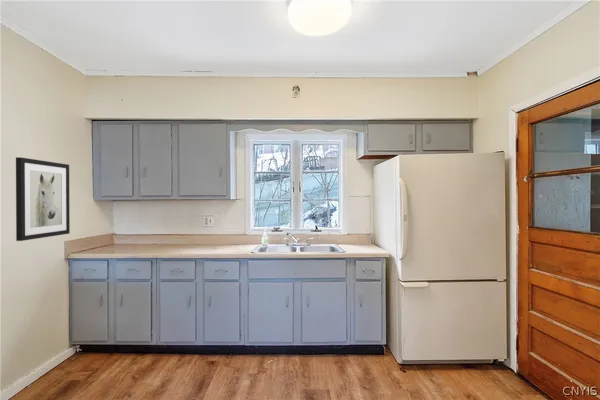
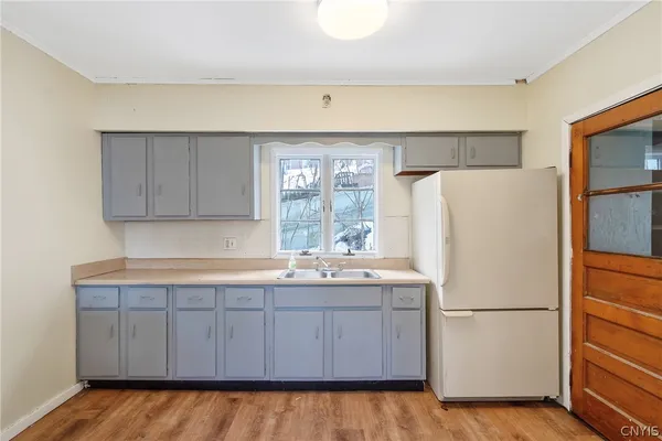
- wall art [15,156,71,242]
